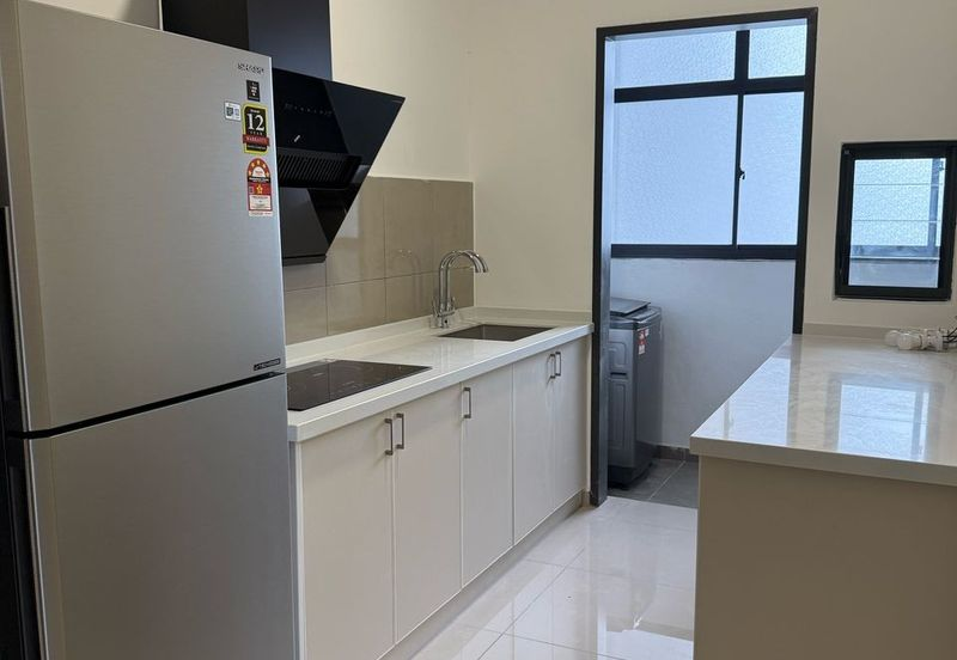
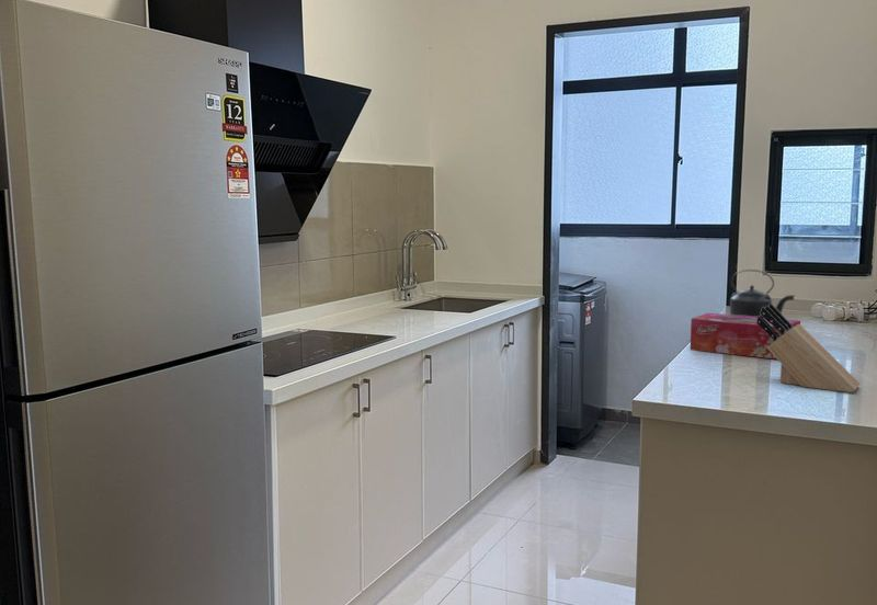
+ knife block [756,304,861,393]
+ tissue box [690,312,801,361]
+ kettle [729,269,796,317]
